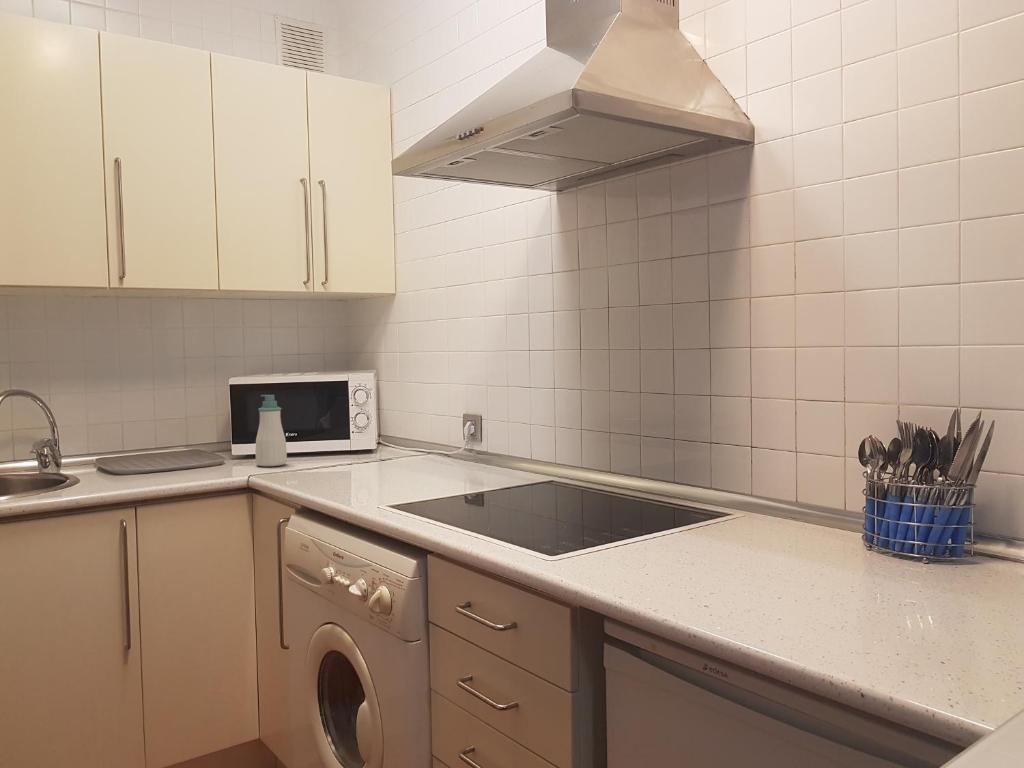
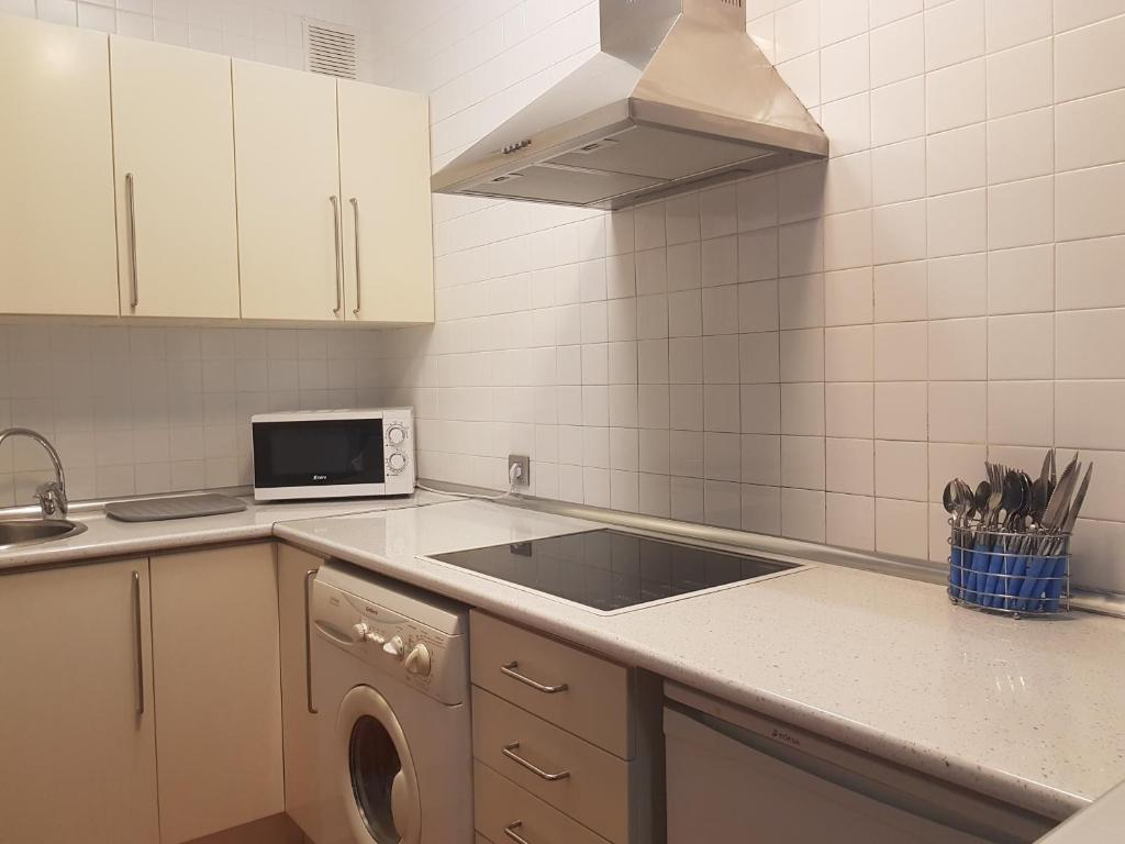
- soap bottle [255,394,288,467]
